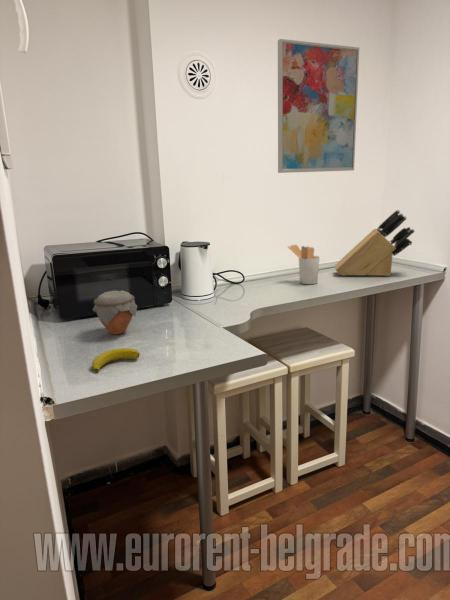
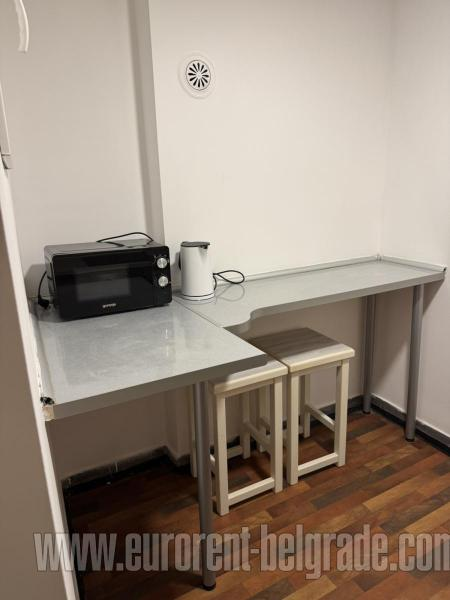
- knife block [334,209,416,277]
- banana [91,347,141,373]
- wall art [277,38,360,174]
- jar [92,290,138,335]
- utensil holder [287,244,321,285]
